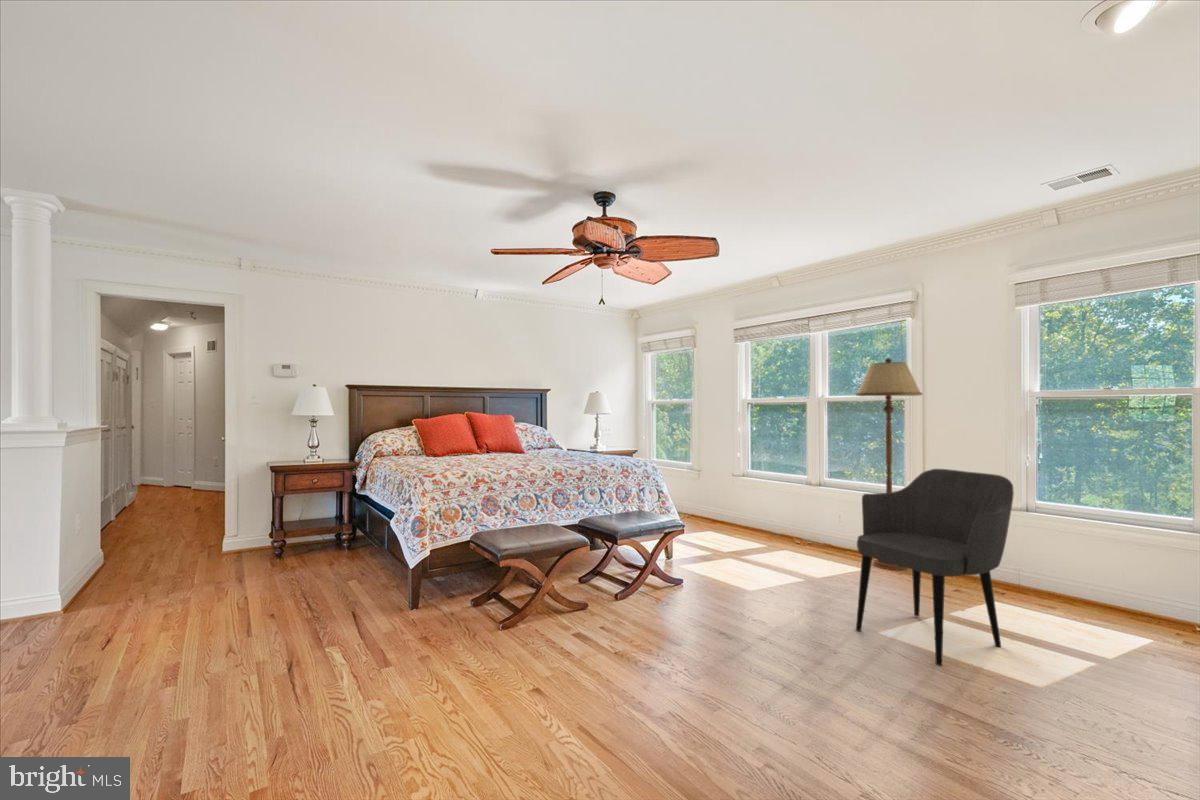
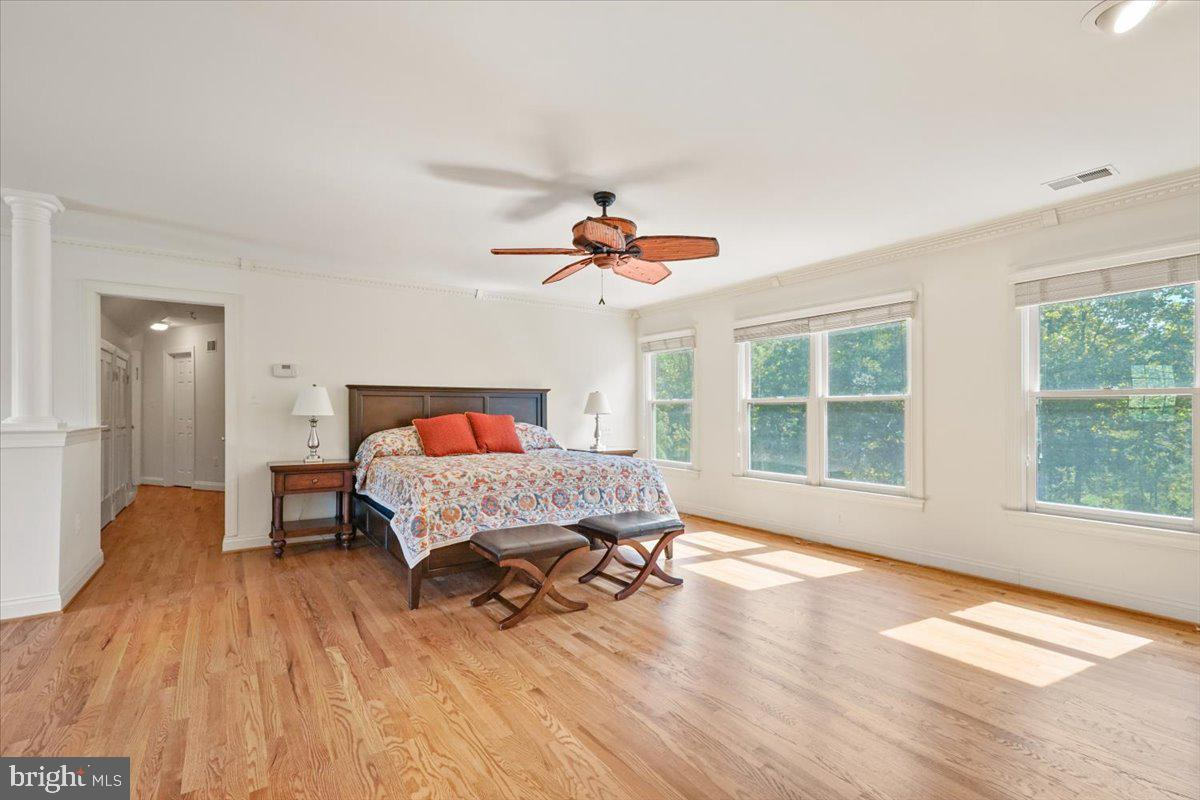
- armchair [855,468,1015,667]
- floor lamp [855,357,923,571]
